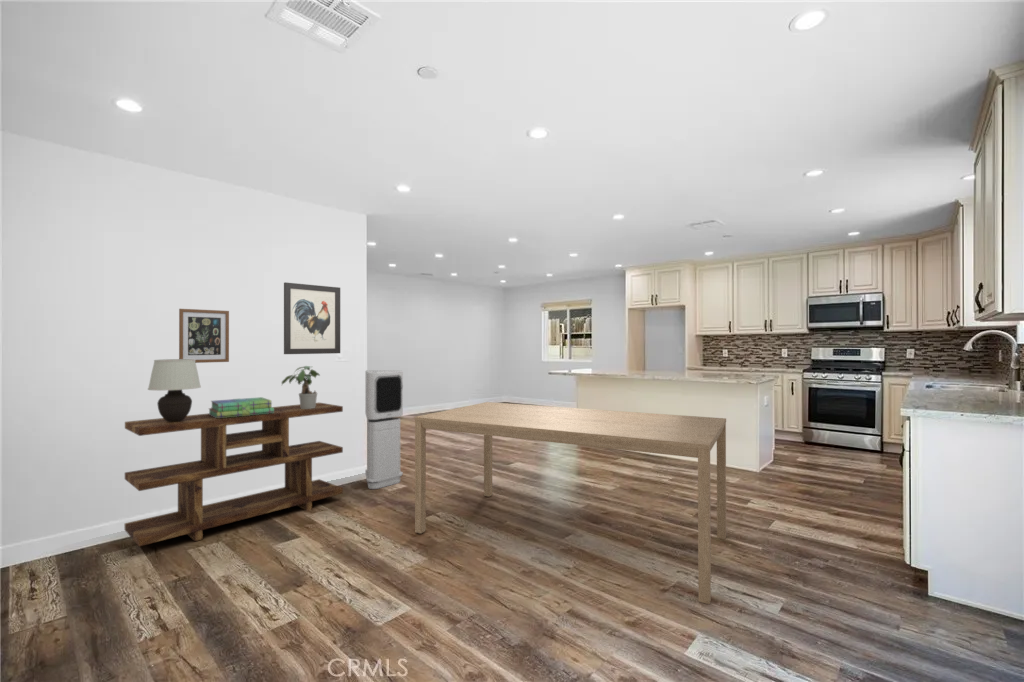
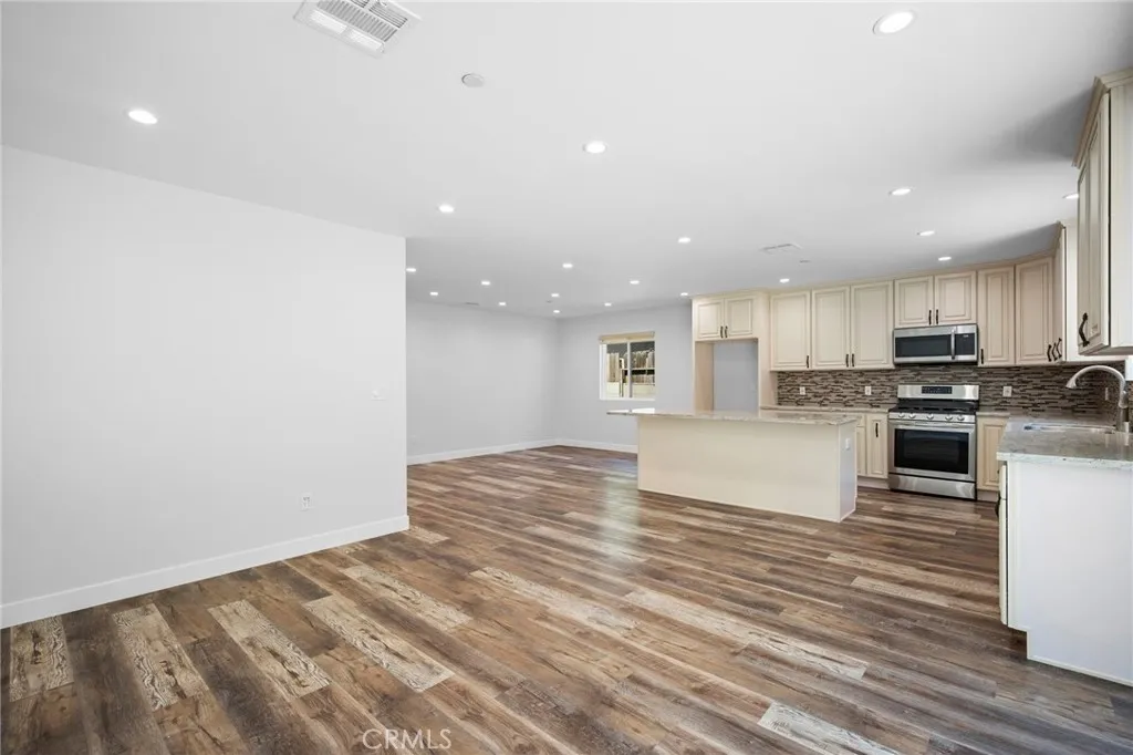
- air purifier [364,369,404,490]
- wall art [178,308,230,364]
- wall art [283,281,341,355]
- shelving unit [124,402,344,547]
- table lamp [147,358,202,422]
- potted plant [281,365,321,409]
- stack of books [207,396,274,418]
- dining table [413,401,727,605]
